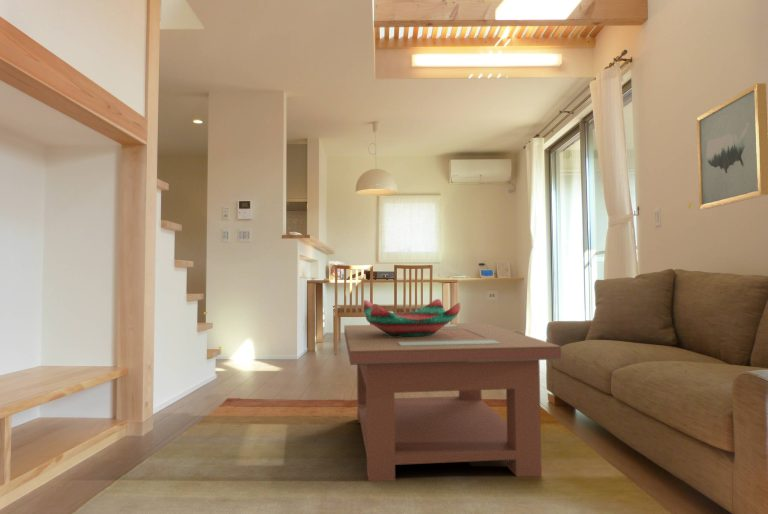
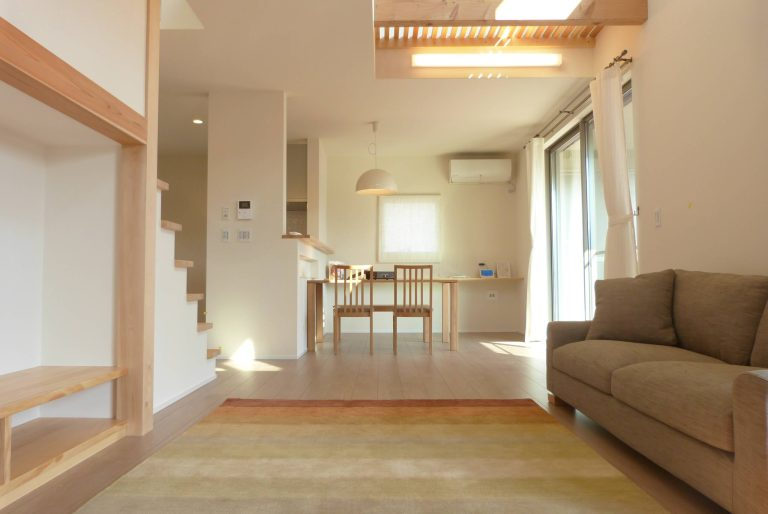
- wall art [696,82,768,210]
- coffee table [343,322,563,482]
- decorative bowl [363,298,461,337]
